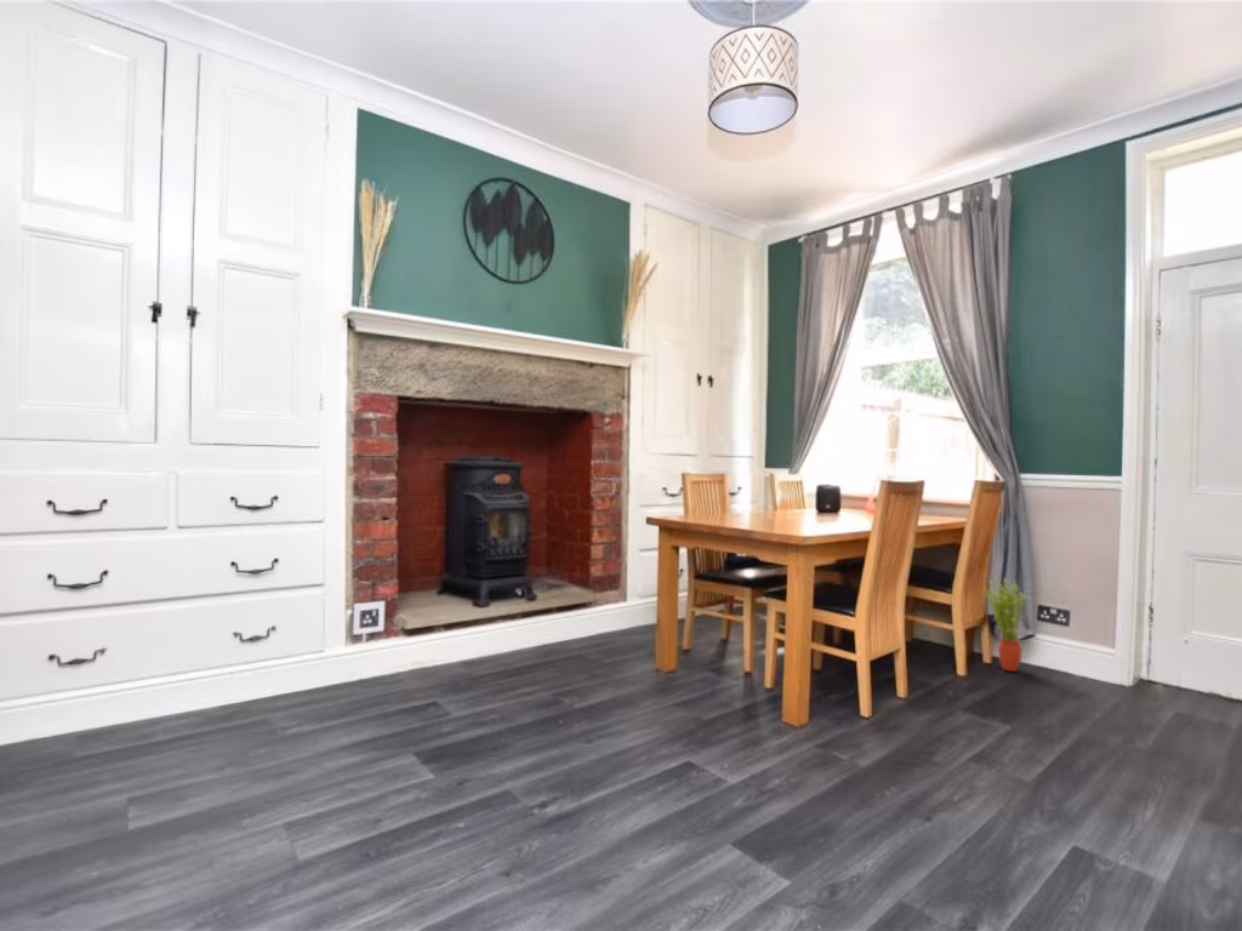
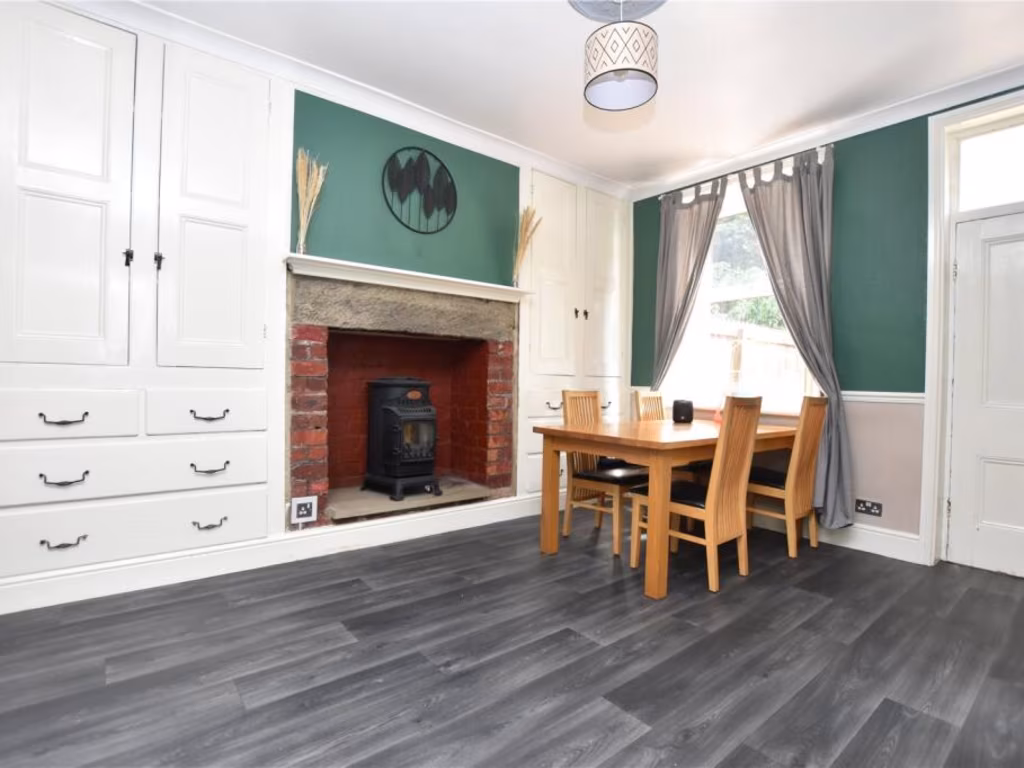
- potted plant [984,576,1029,673]
